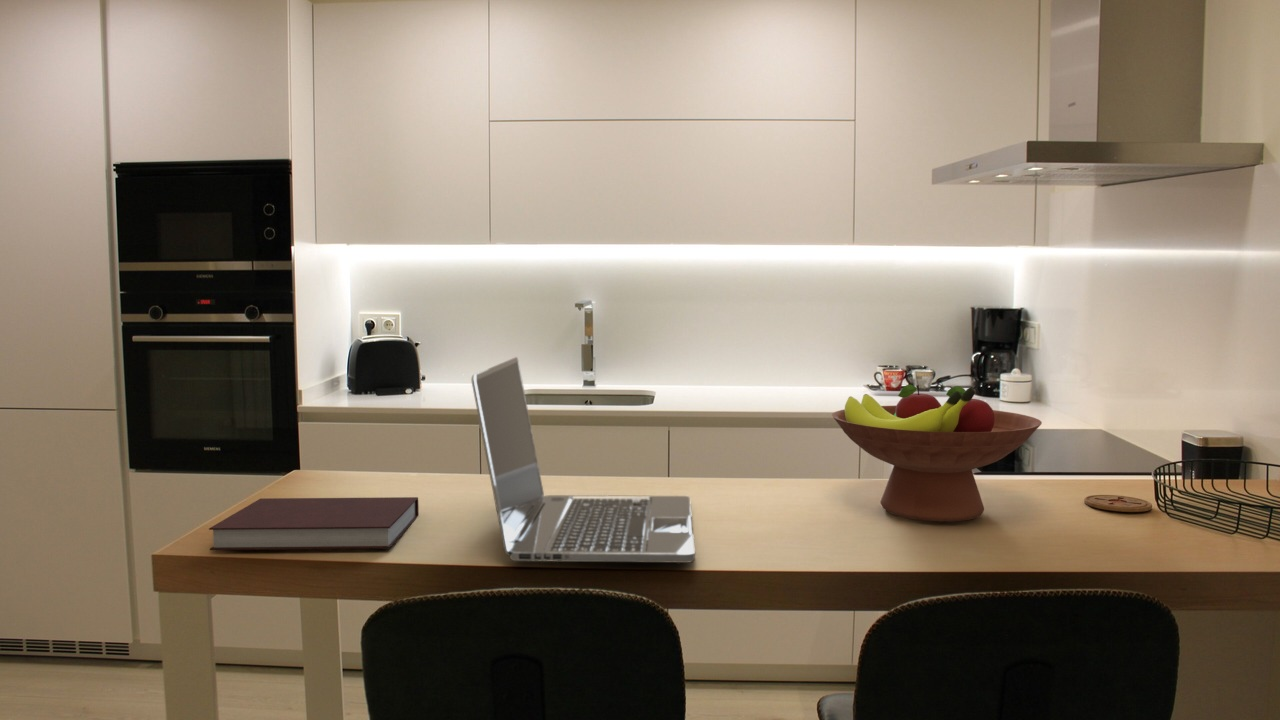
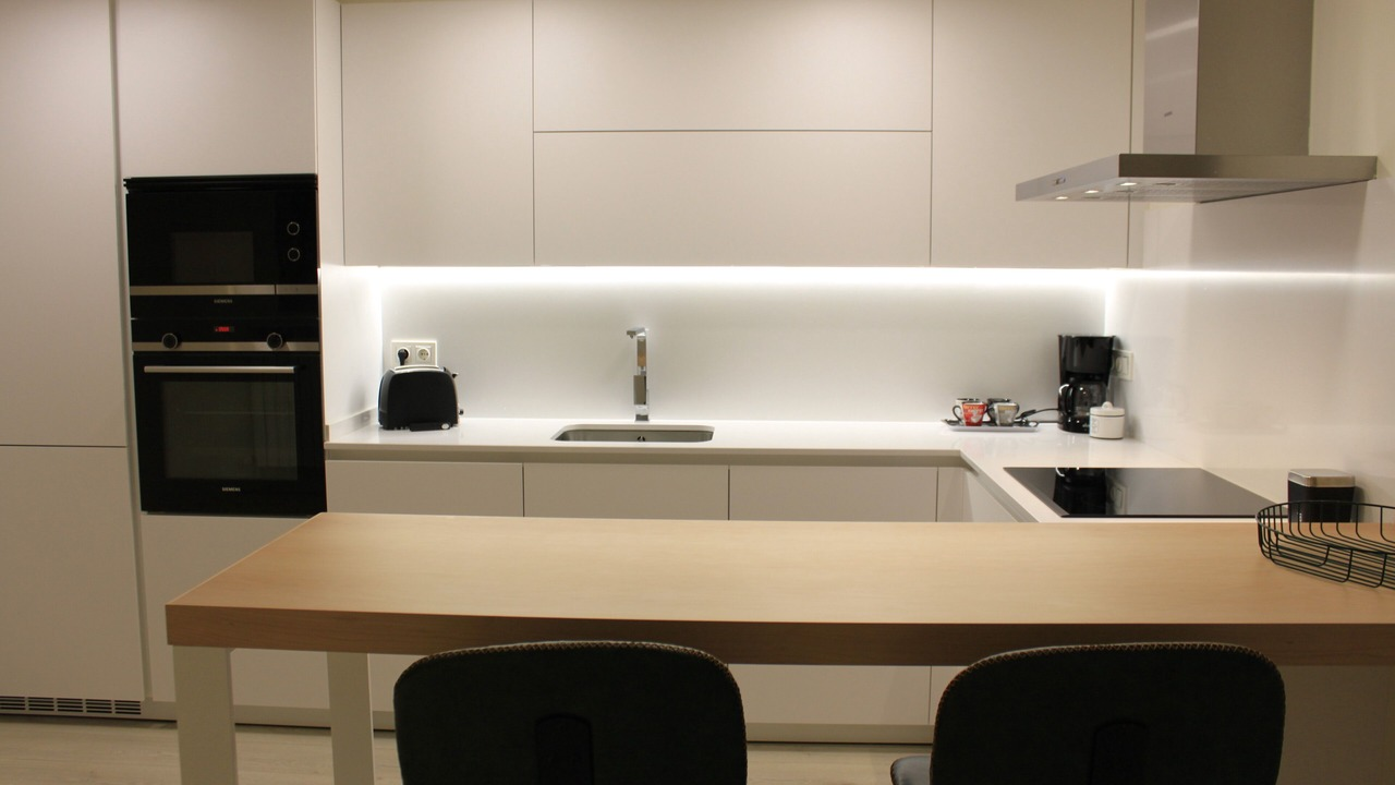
- laptop [471,356,696,564]
- notebook [208,496,420,551]
- coaster [1083,494,1153,513]
- fruit bowl [831,384,1043,522]
